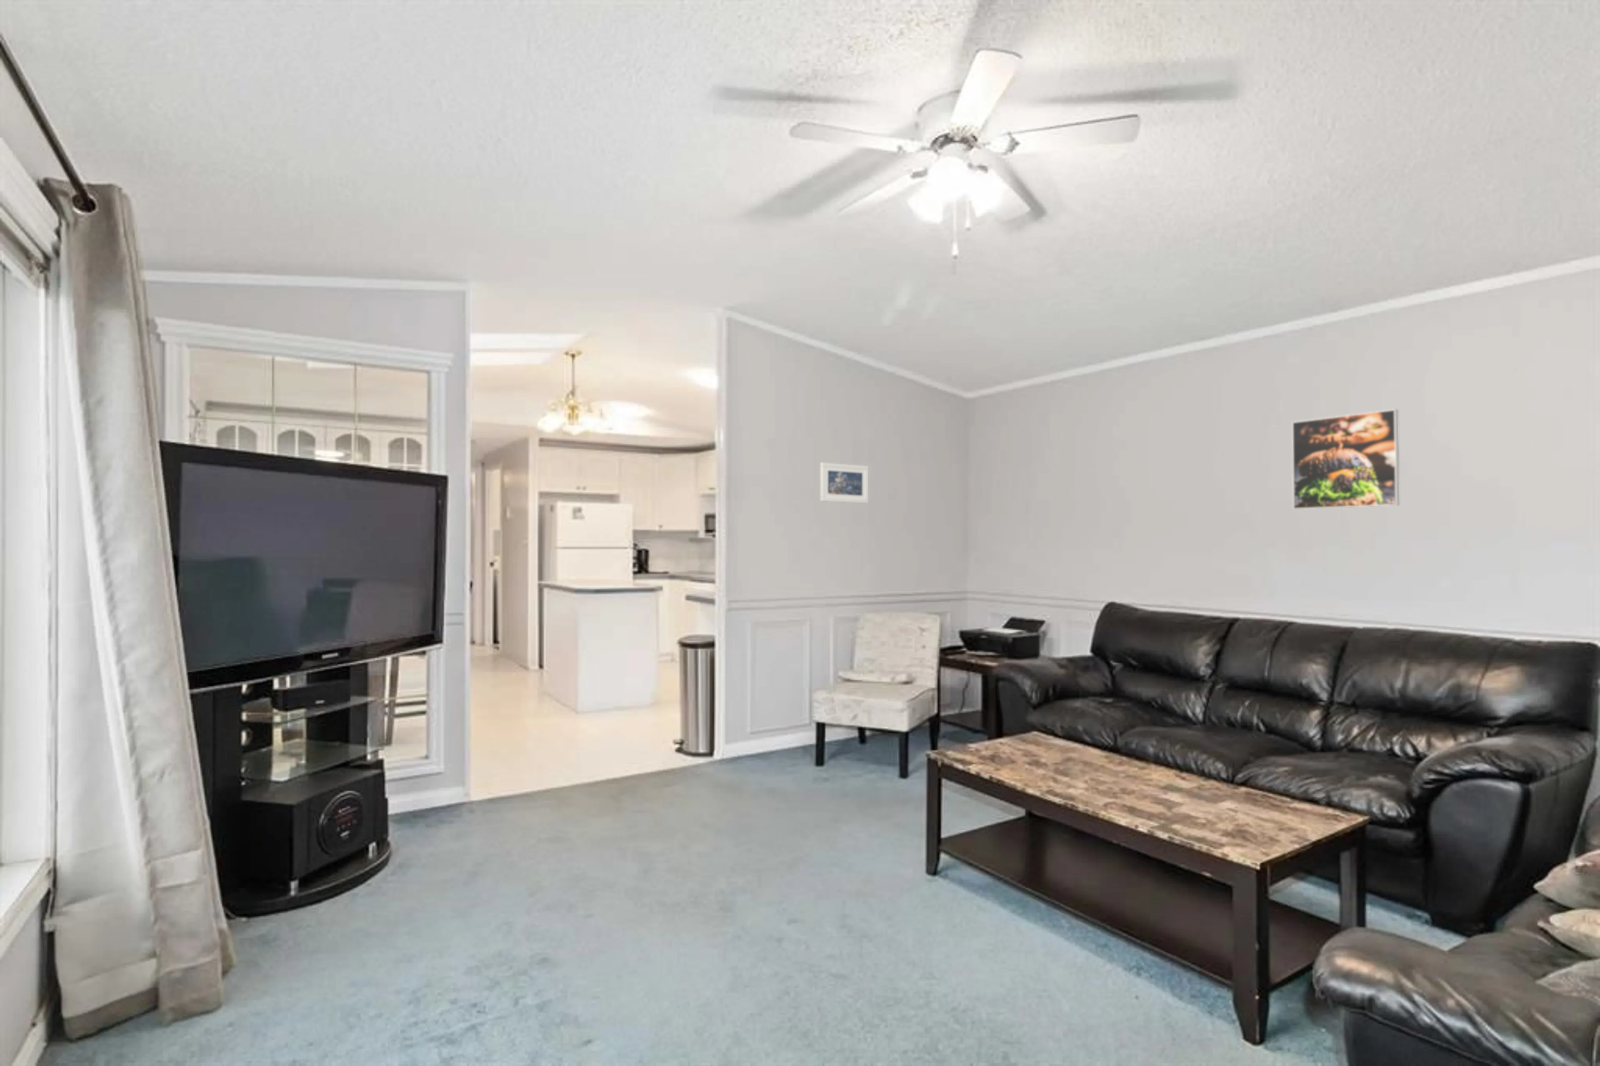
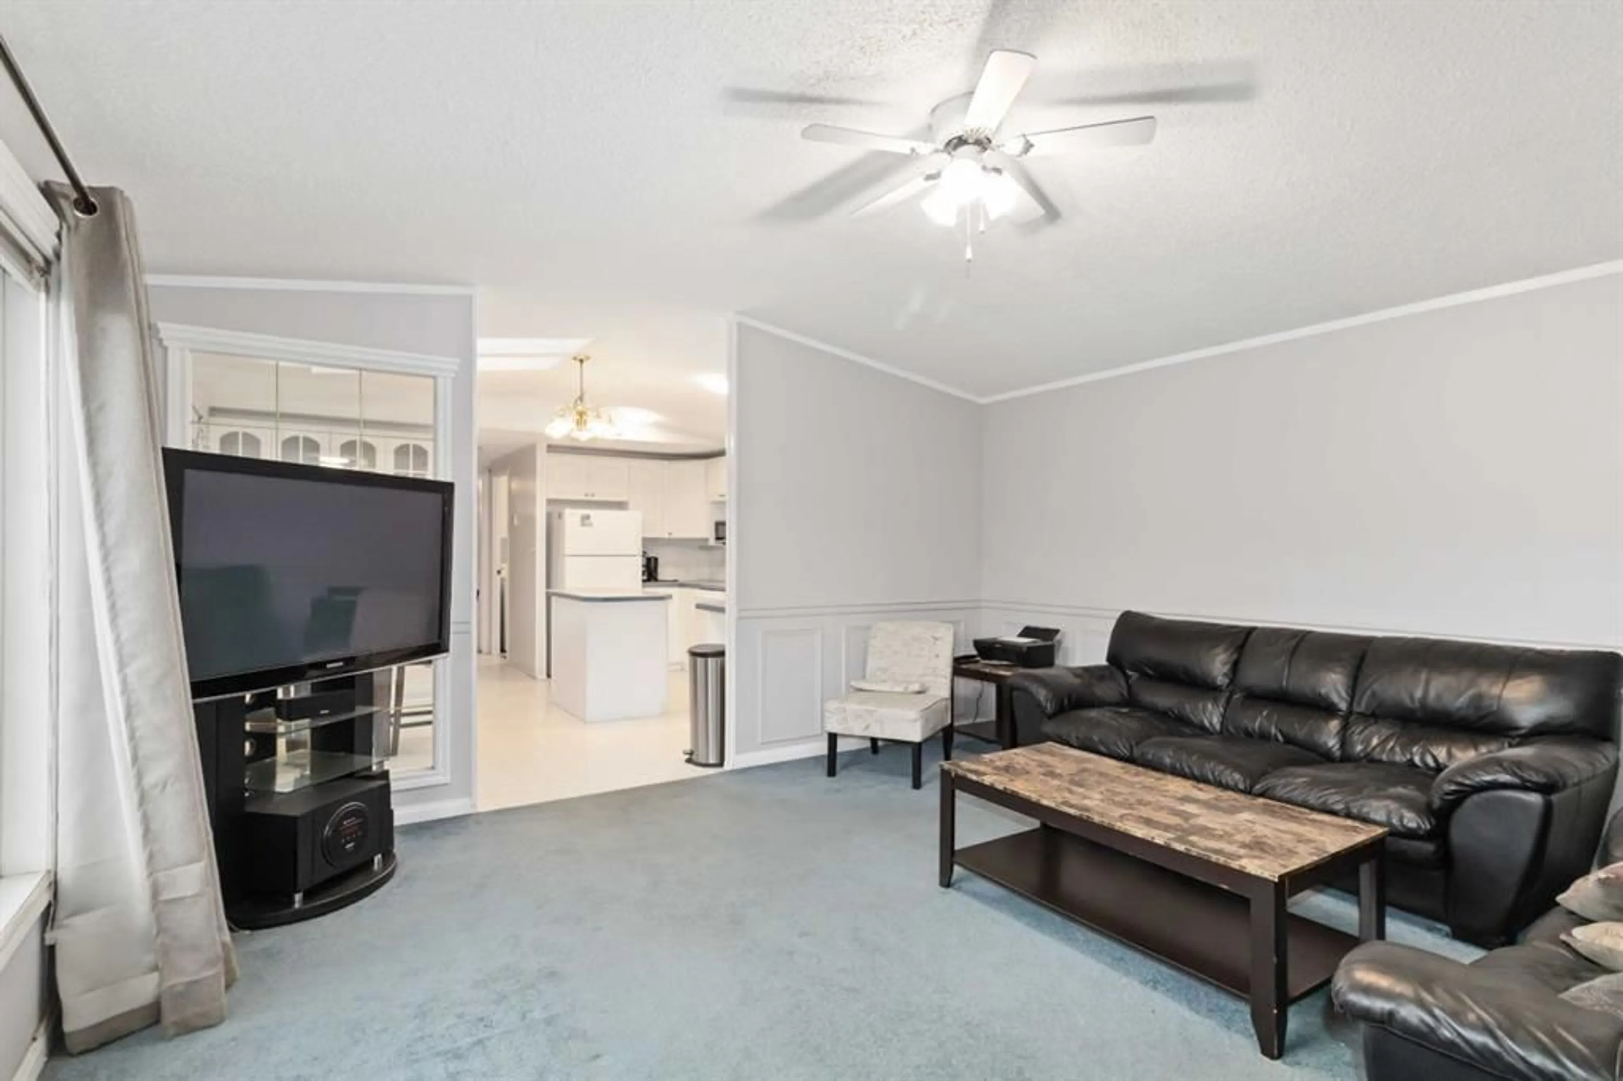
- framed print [820,462,868,503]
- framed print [1292,409,1400,509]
